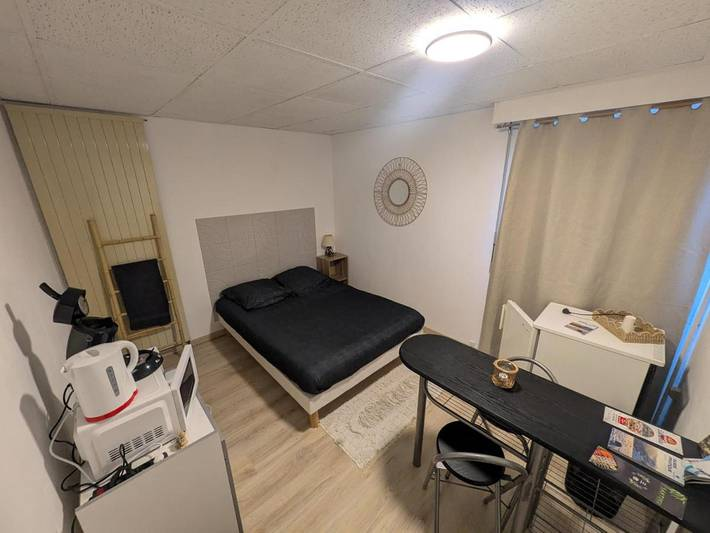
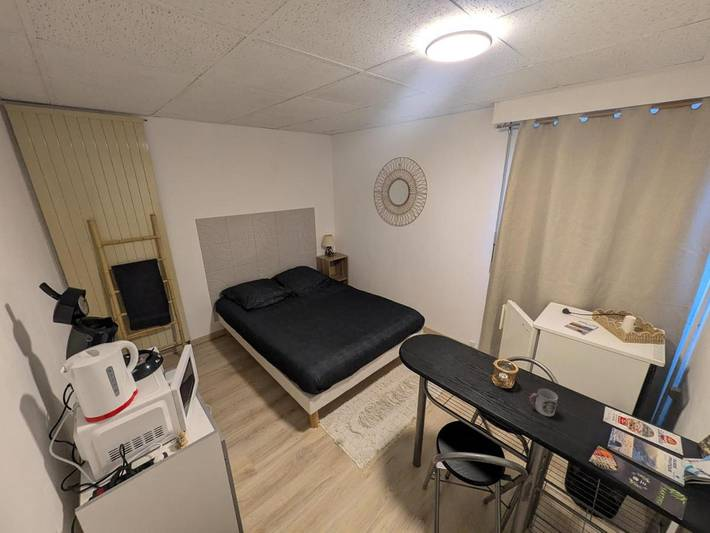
+ cup [529,388,559,417]
